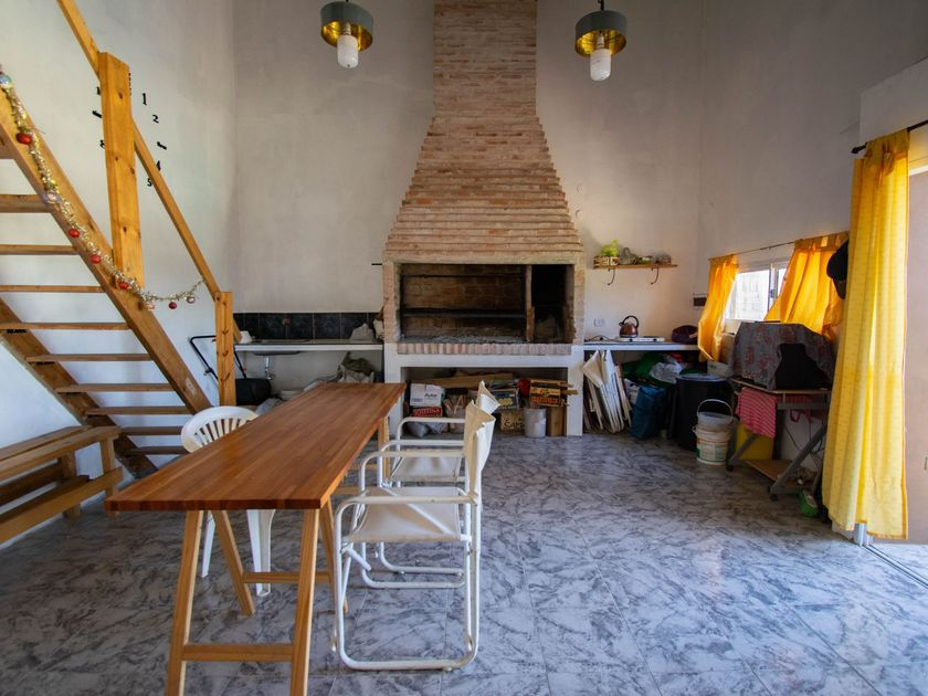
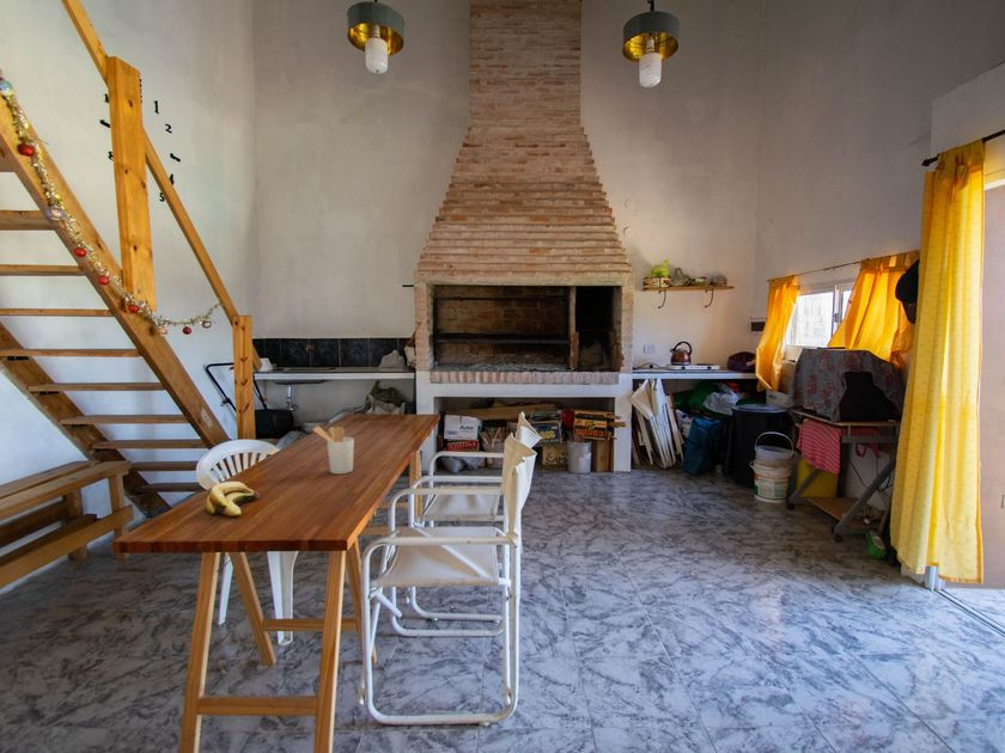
+ utensil holder [311,426,355,475]
+ banana [205,480,261,518]
